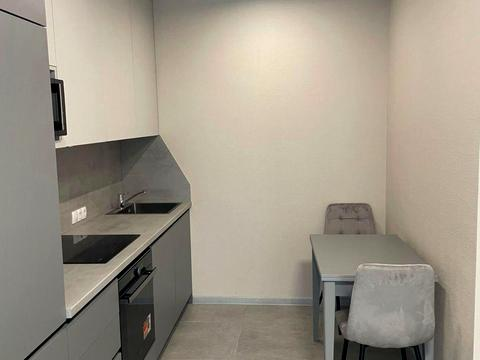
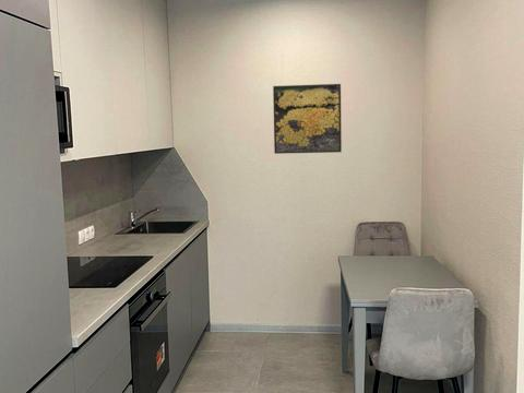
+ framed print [272,83,343,155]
